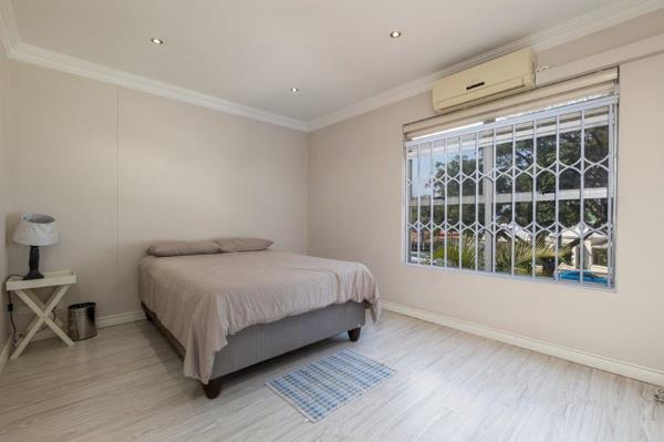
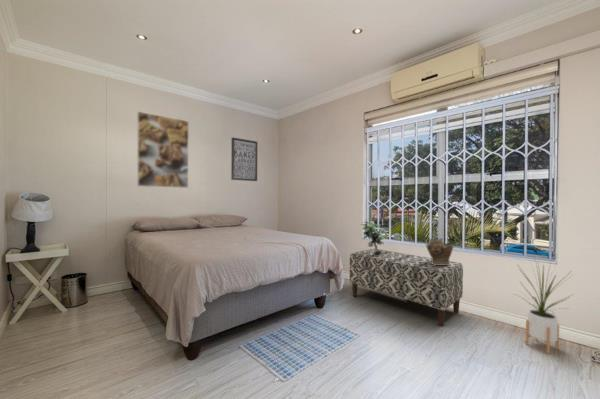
+ potted plant [360,217,386,256]
+ wall art [230,136,258,182]
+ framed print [136,111,190,189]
+ ceramic vessel [425,236,455,265]
+ house plant [512,259,576,355]
+ bench [349,248,464,327]
